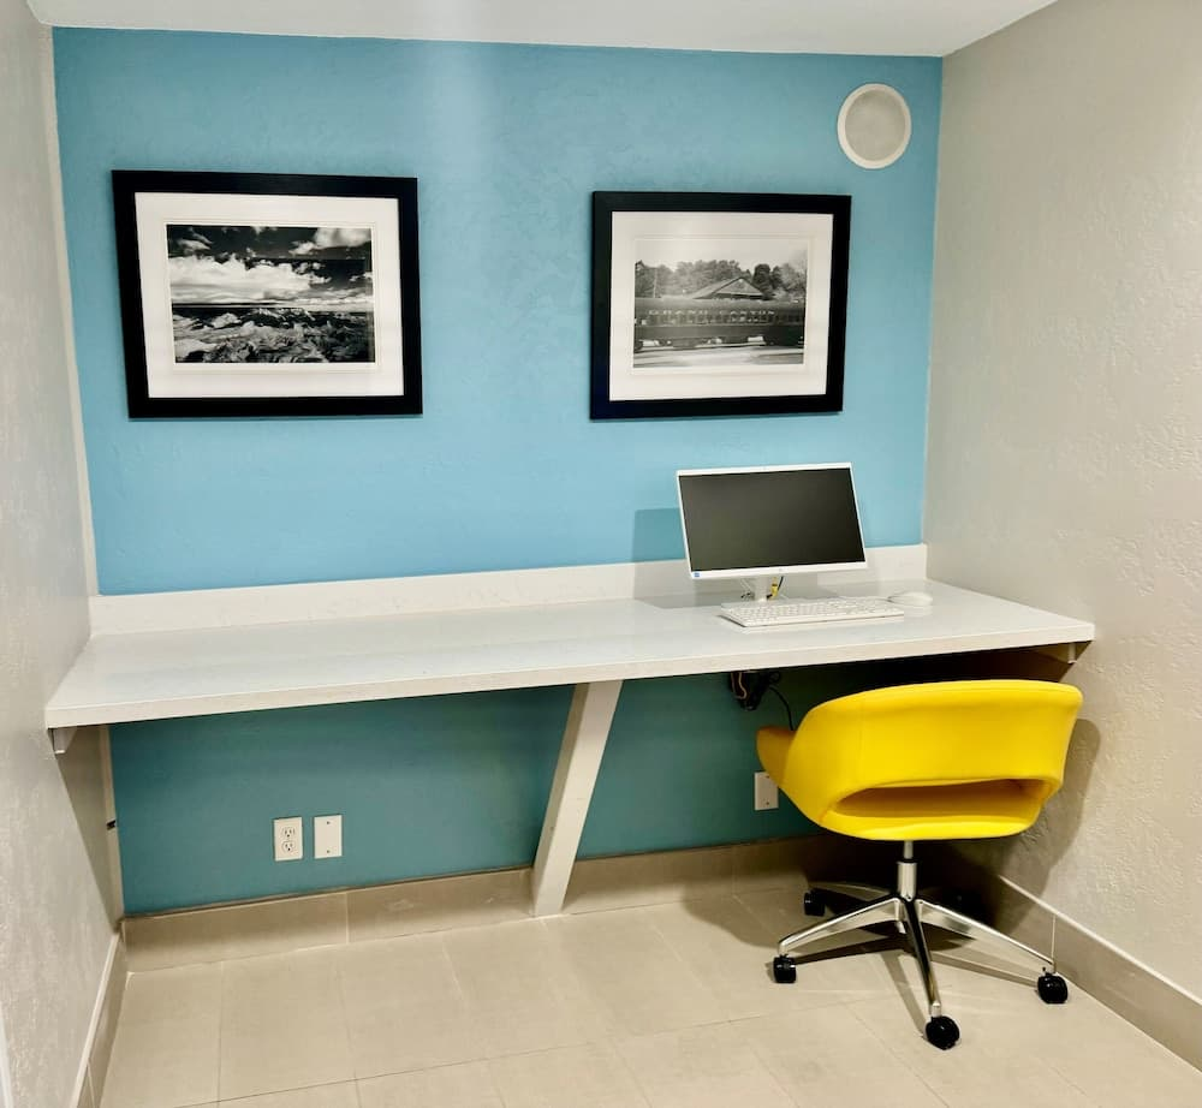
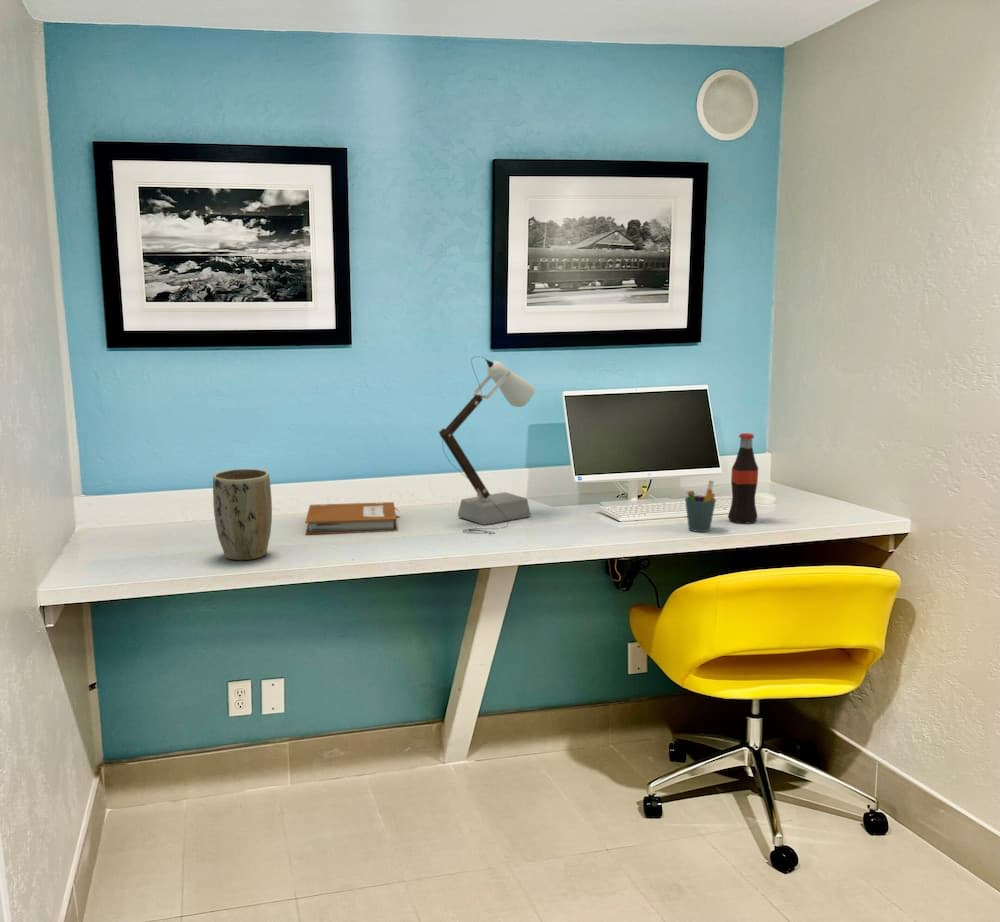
+ notebook [304,501,400,536]
+ pen holder [684,479,717,533]
+ bottle [727,432,759,524]
+ plant pot [212,468,273,561]
+ desk lamp [438,355,536,535]
